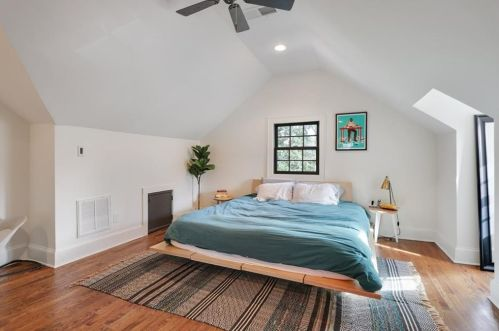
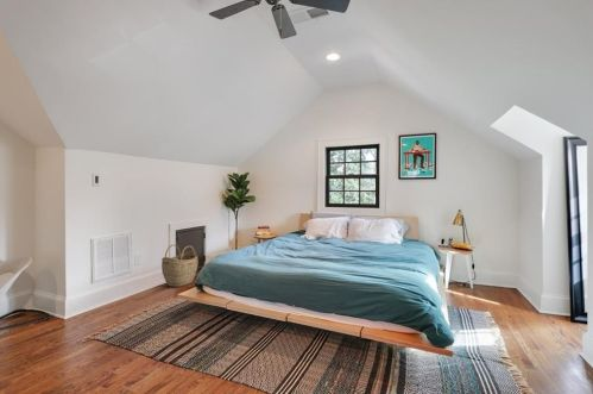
+ woven basket [160,244,198,288]
